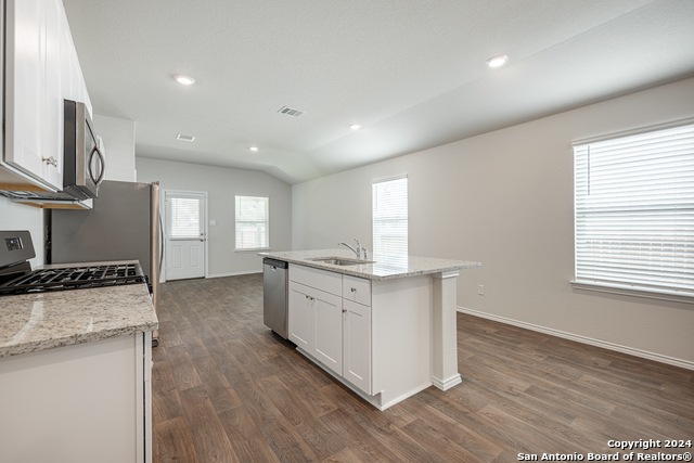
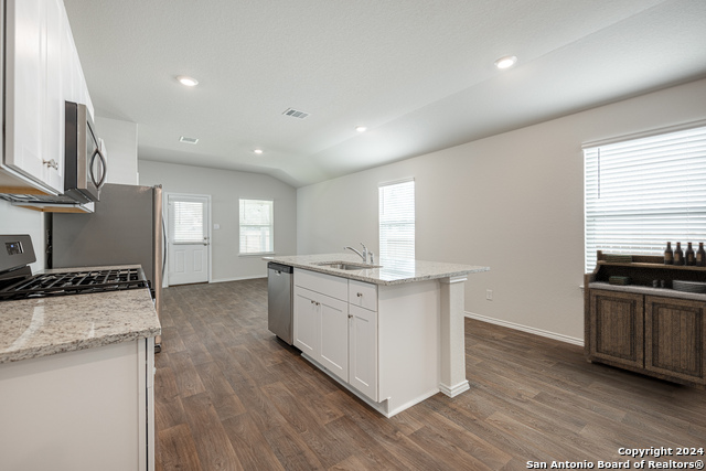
+ sideboard [582,240,706,392]
